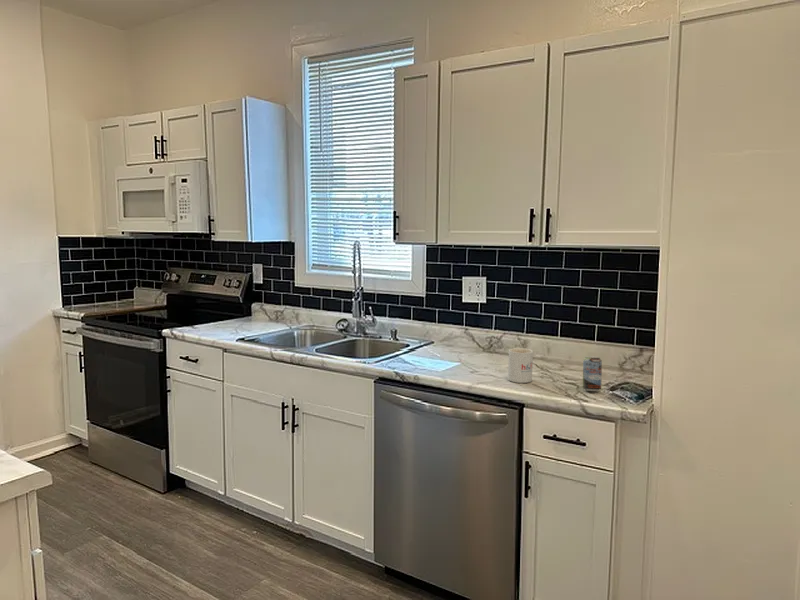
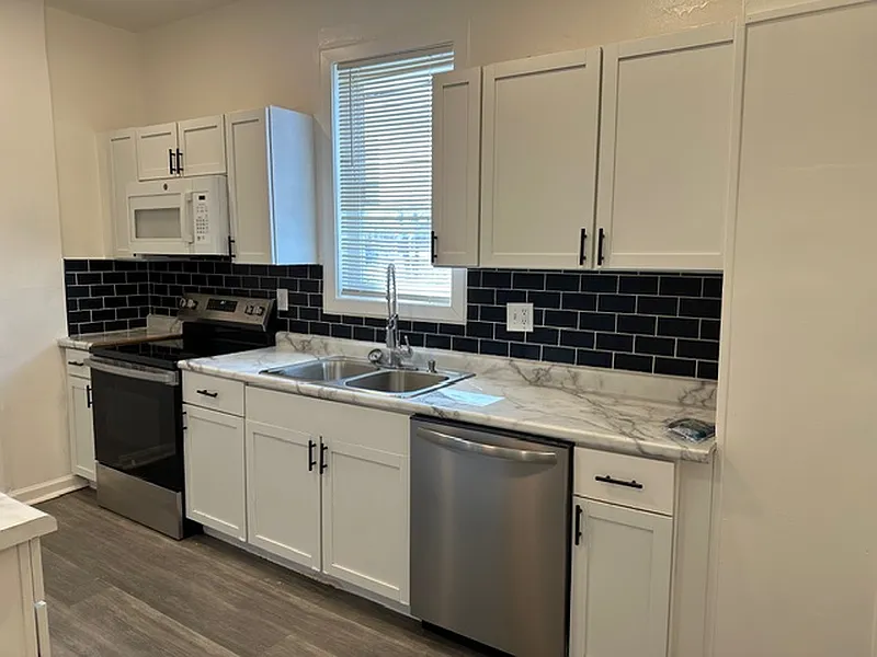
- beverage can [582,355,603,392]
- mug [507,347,534,384]
